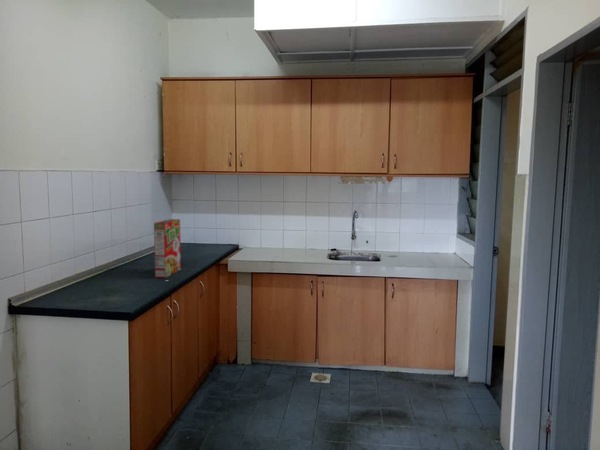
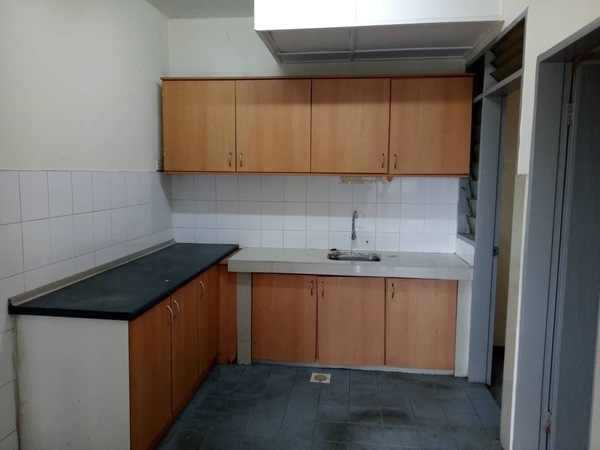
- cereal box [153,218,182,279]
